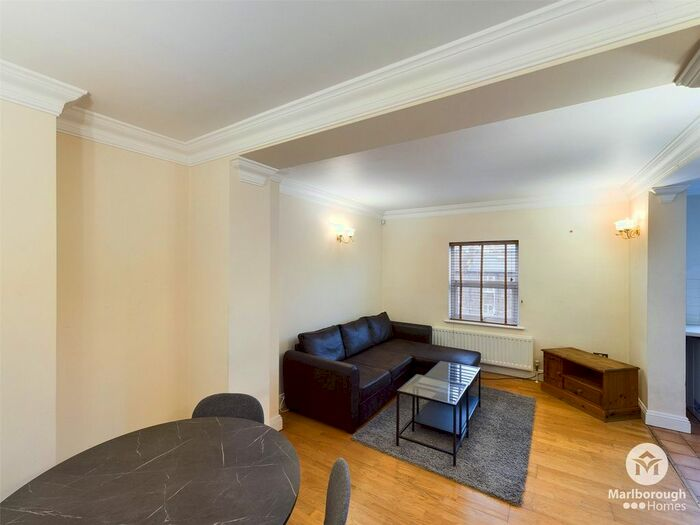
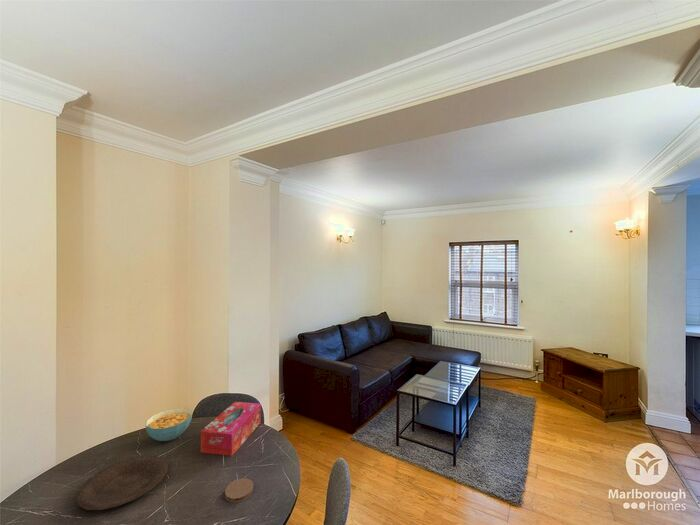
+ plate [75,455,169,511]
+ tissue box [200,401,262,457]
+ cereal bowl [145,407,193,442]
+ coaster [224,477,254,503]
